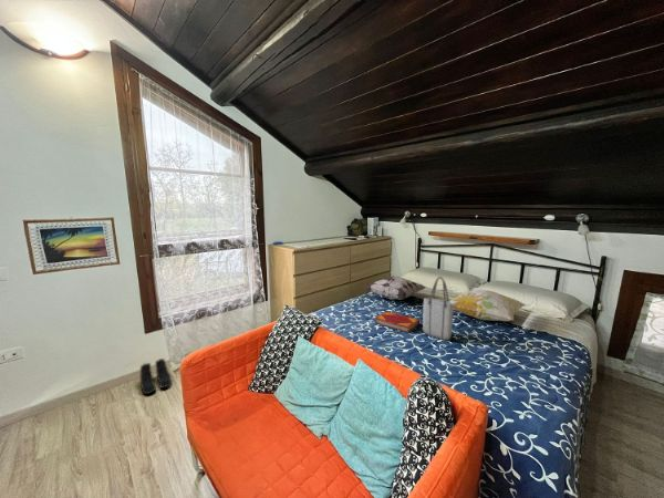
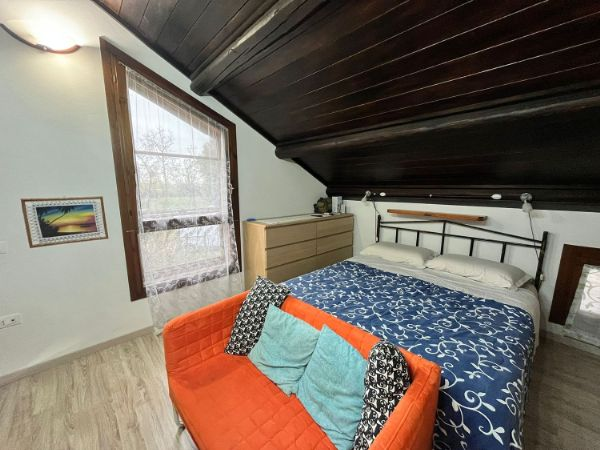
- decorative pillow [449,289,527,322]
- boots [139,357,173,395]
- hardback book [373,310,421,334]
- tote bag [422,276,454,341]
- decorative pillow [363,274,427,301]
